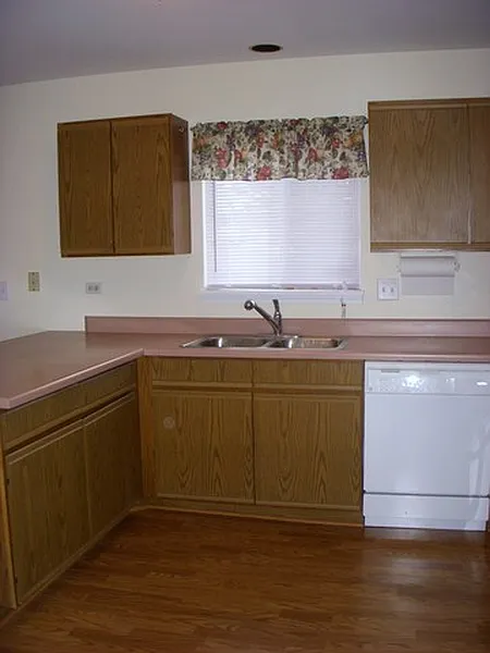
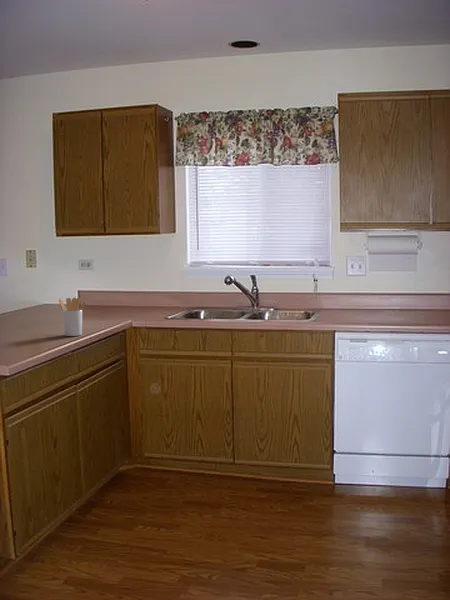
+ utensil holder [58,297,87,337]
